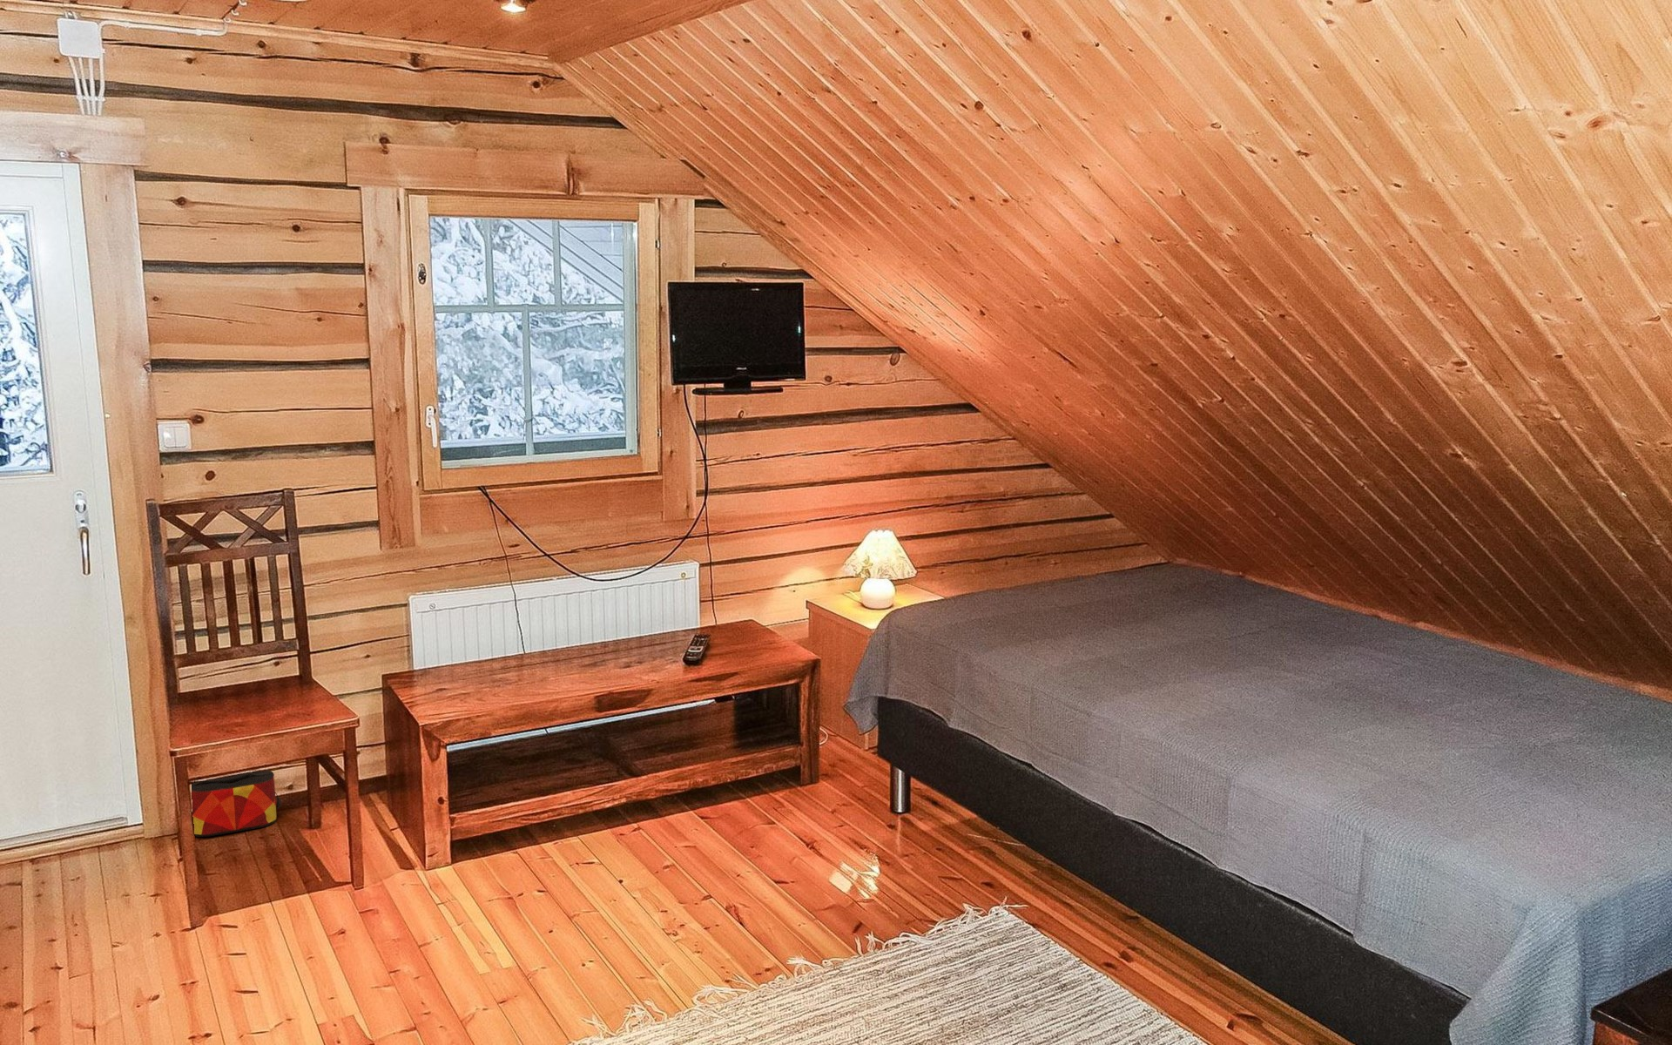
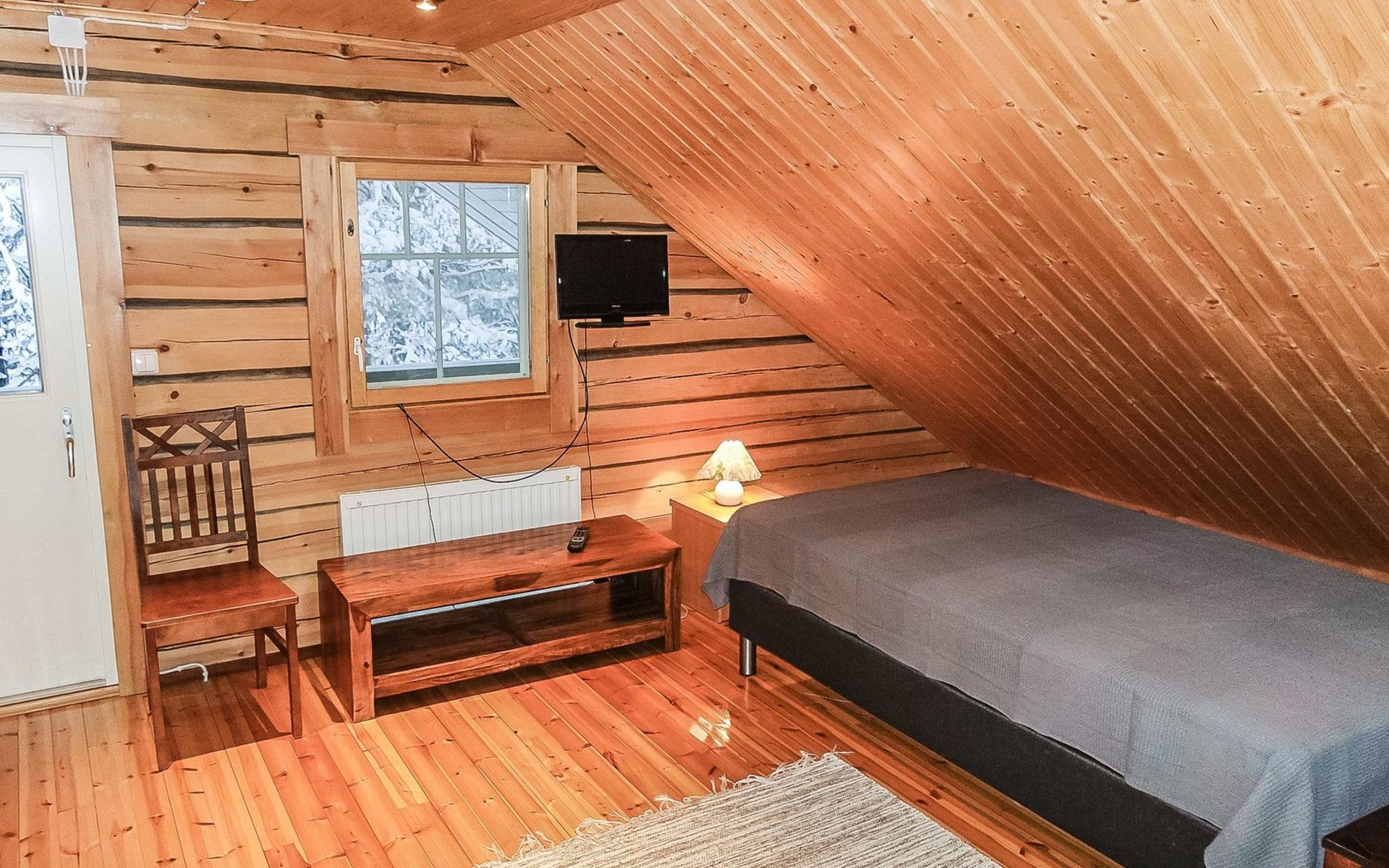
- bag [191,769,282,838]
